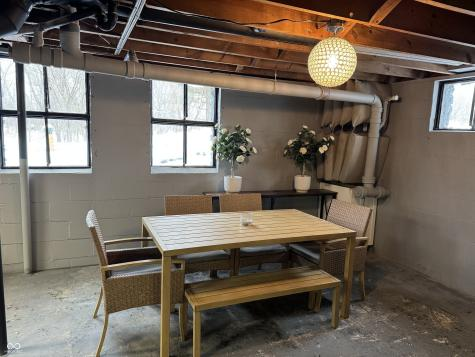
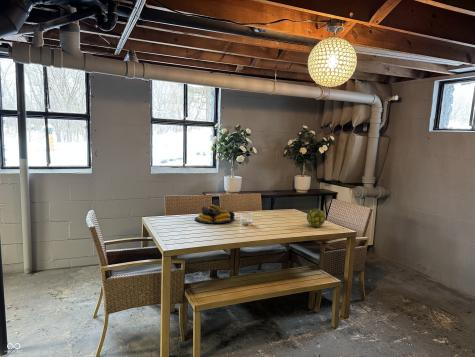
+ decorative ball [306,208,326,228]
+ fruit bowl [194,204,236,224]
